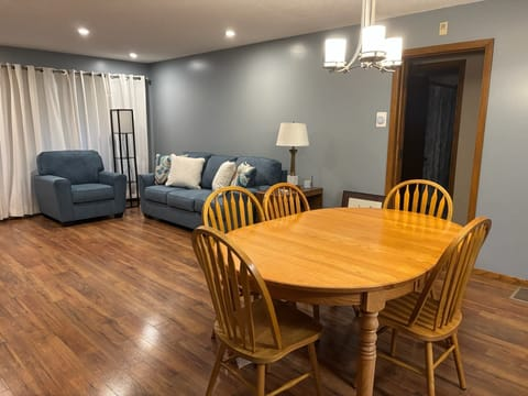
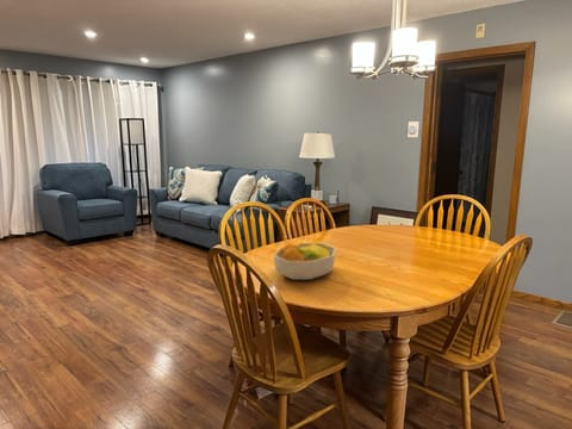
+ fruit bowl [272,242,337,281]
